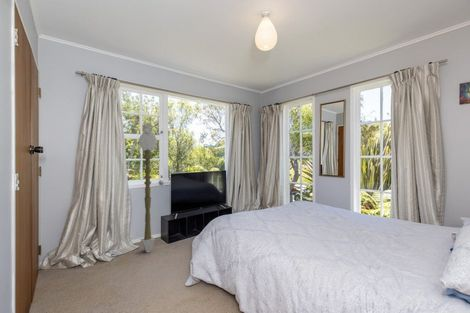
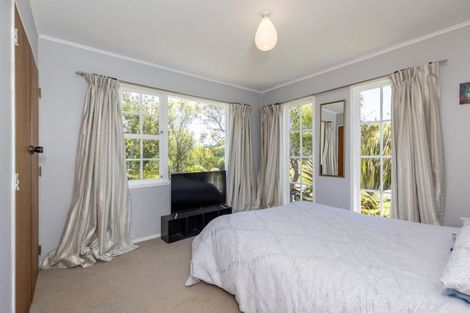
- magic staff [138,122,165,253]
